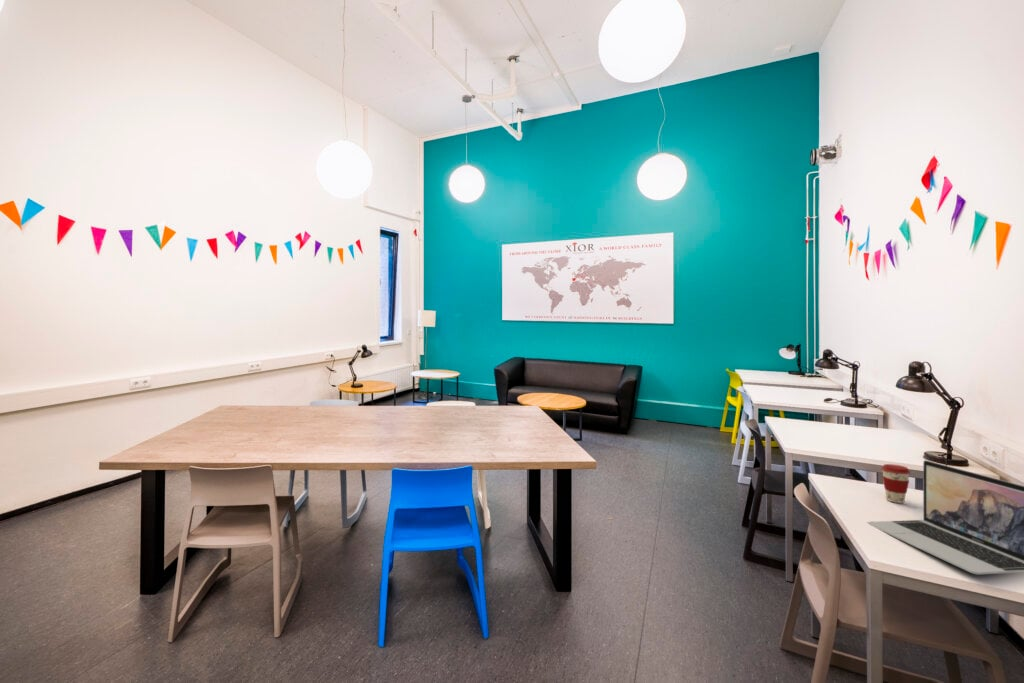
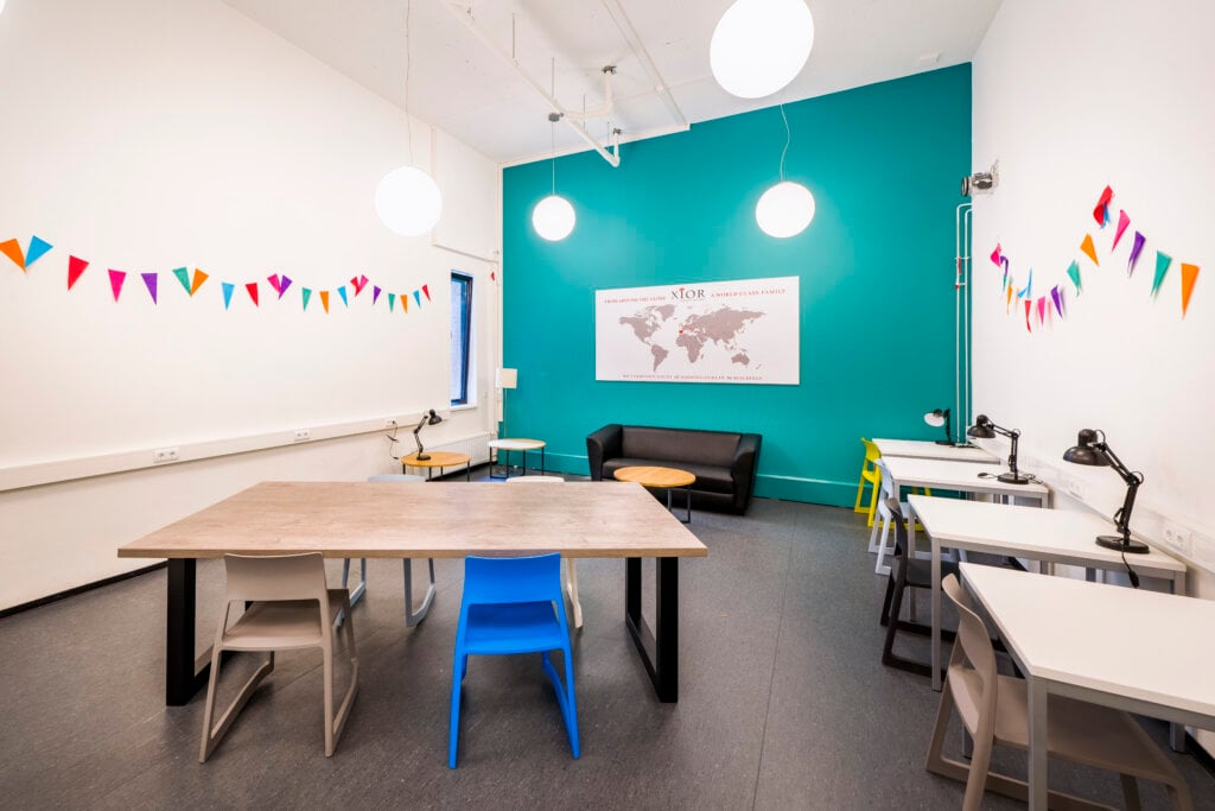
- coffee cup [880,463,911,504]
- laptop [866,459,1024,575]
